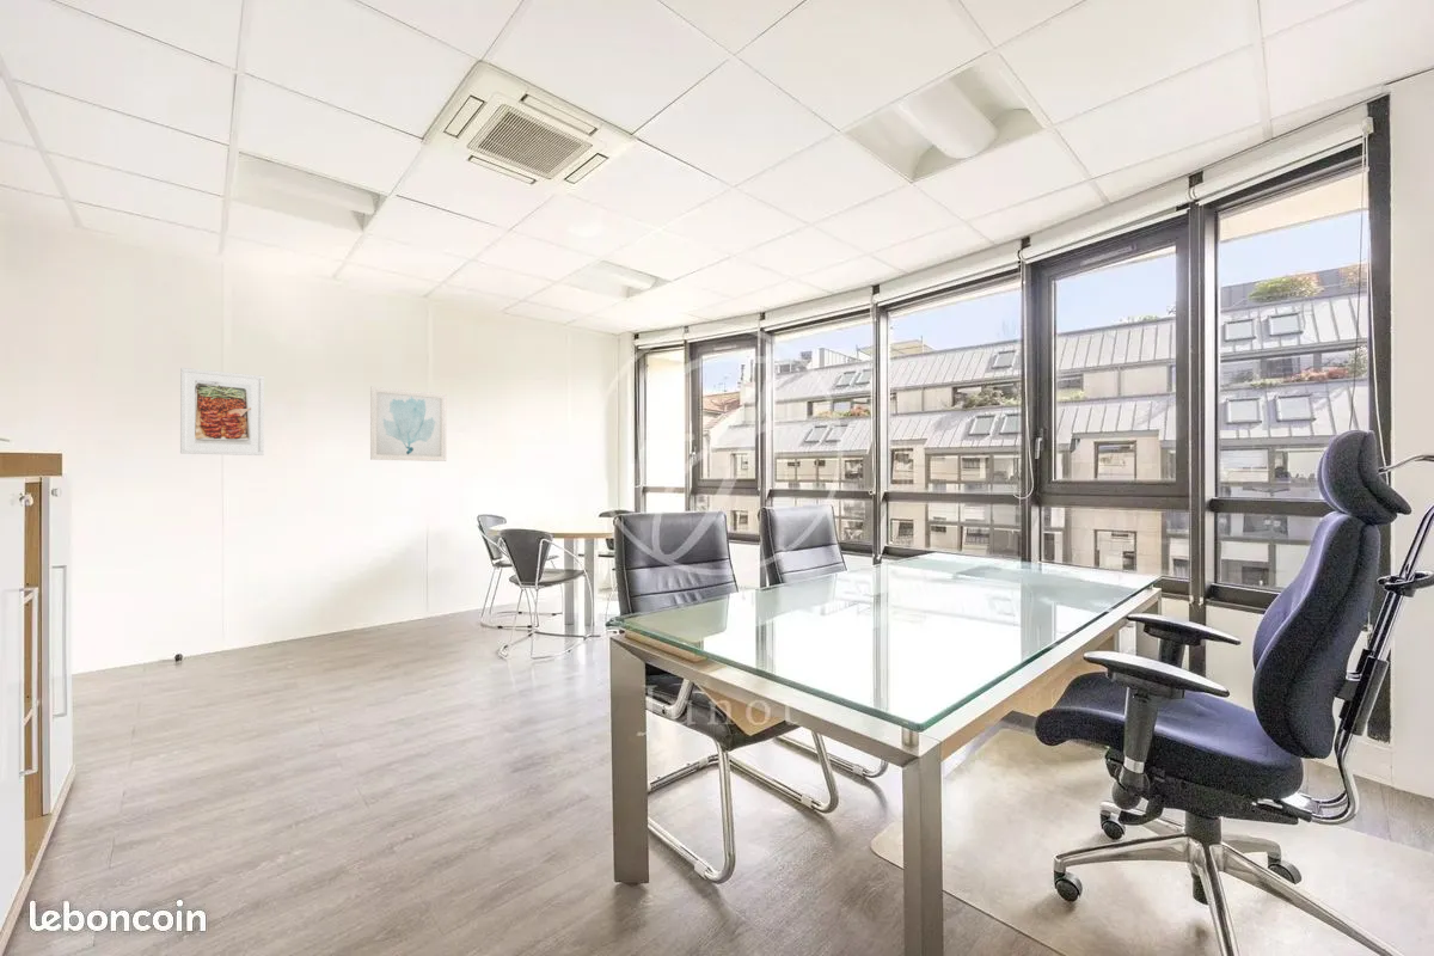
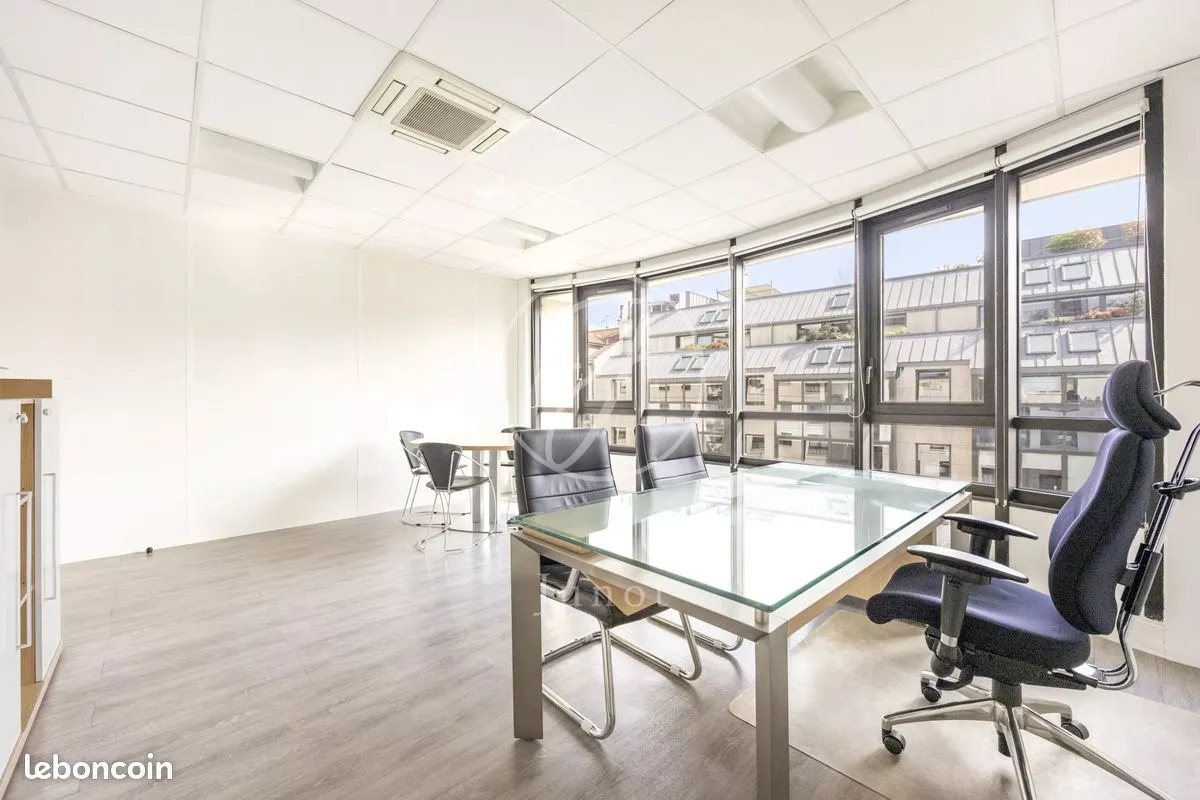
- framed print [179,367,265,456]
- wall art [369,386,448,462]
